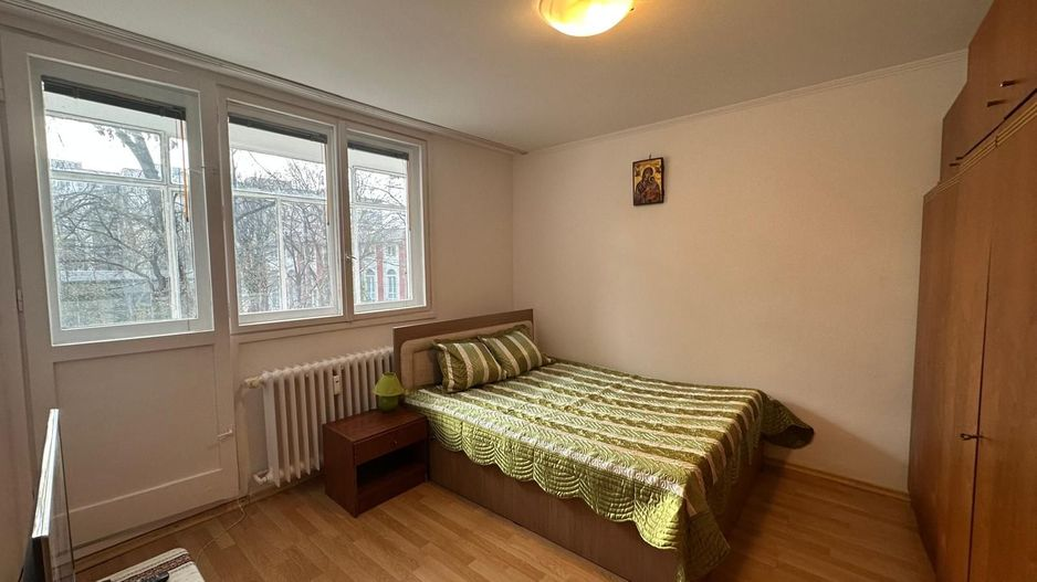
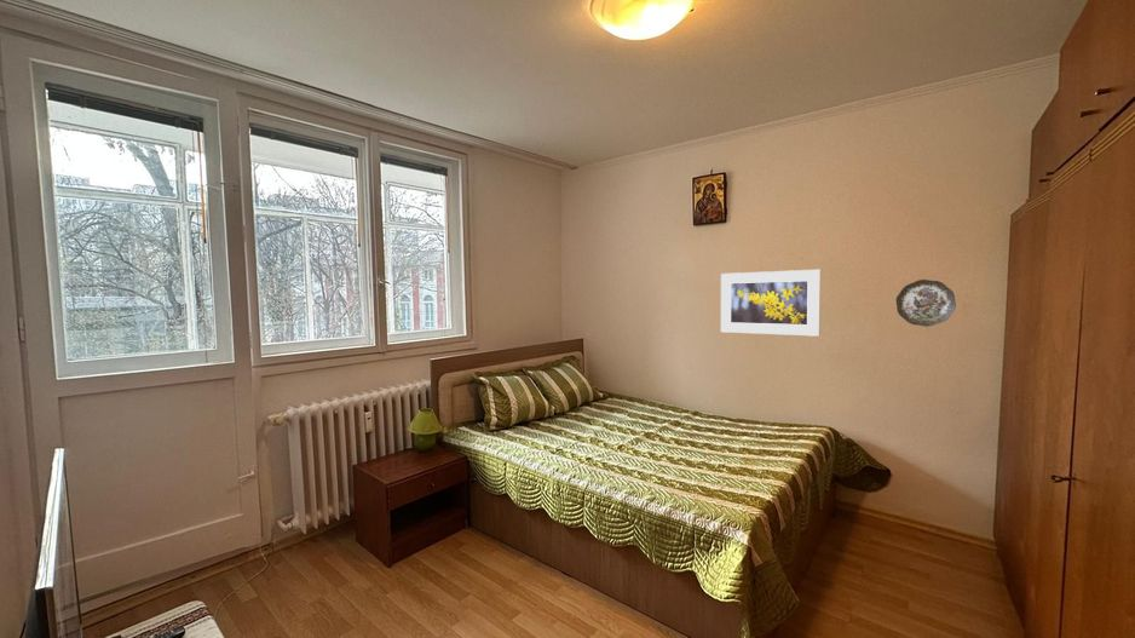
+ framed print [720,269,822,338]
+ decorative plate [895,278,957,328]
